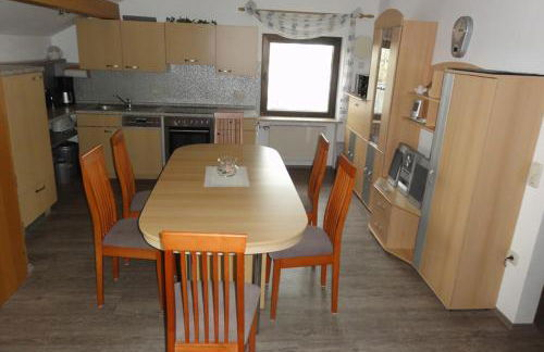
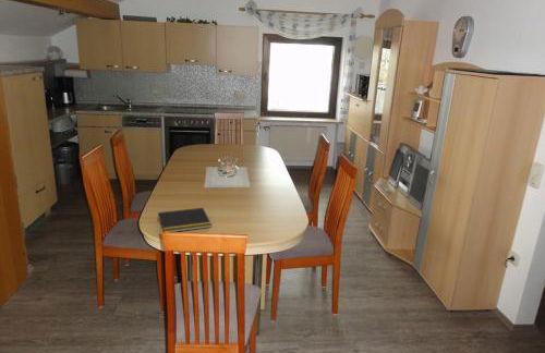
+ notepad [156,207,213,233]
